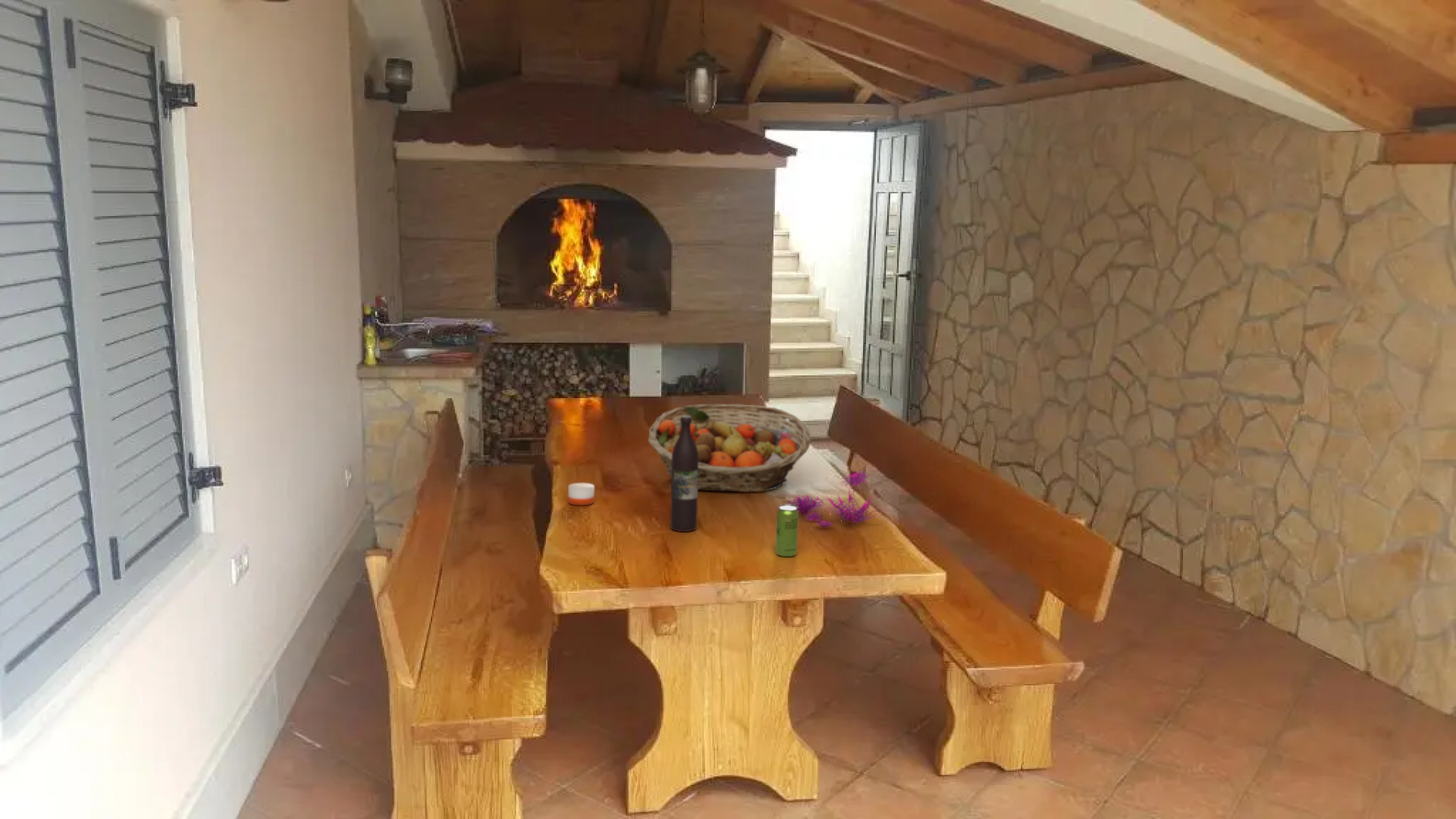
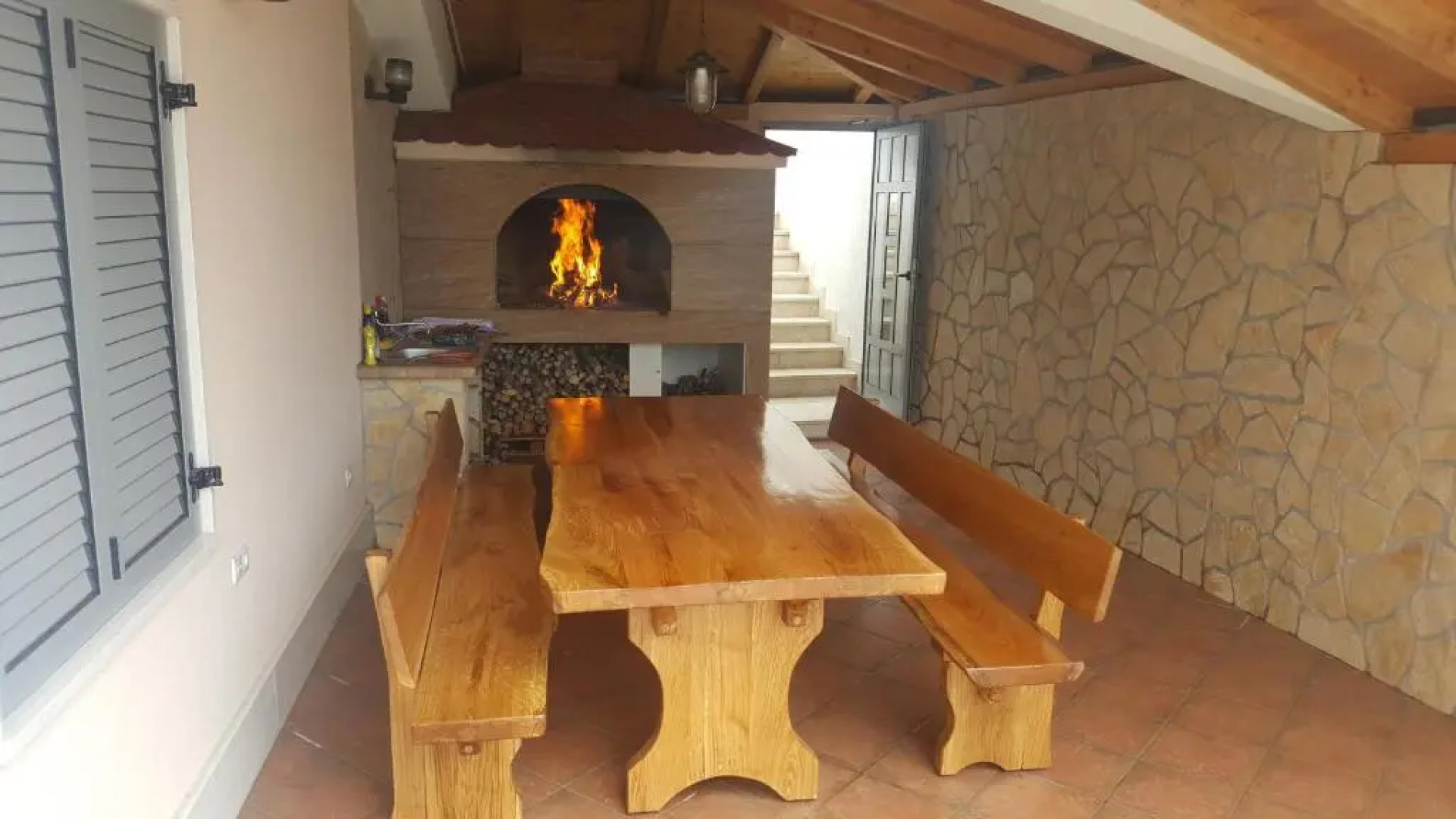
- wine bottle [670,416,698,532]
- beverage can [774,504,799,557]
- candle [567,482,595,506]
- fruit basket [648,403,812,493]
- flower [782,469,886,528]
